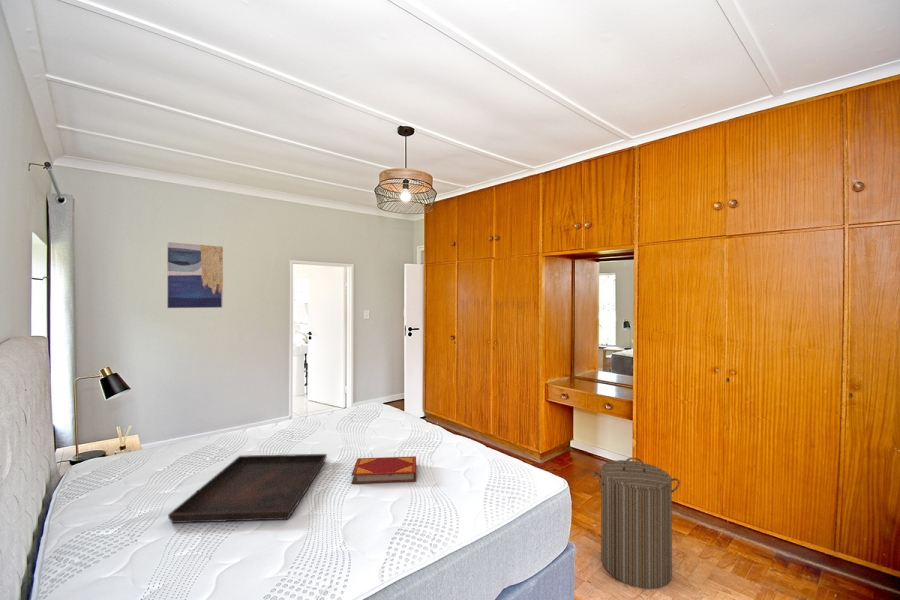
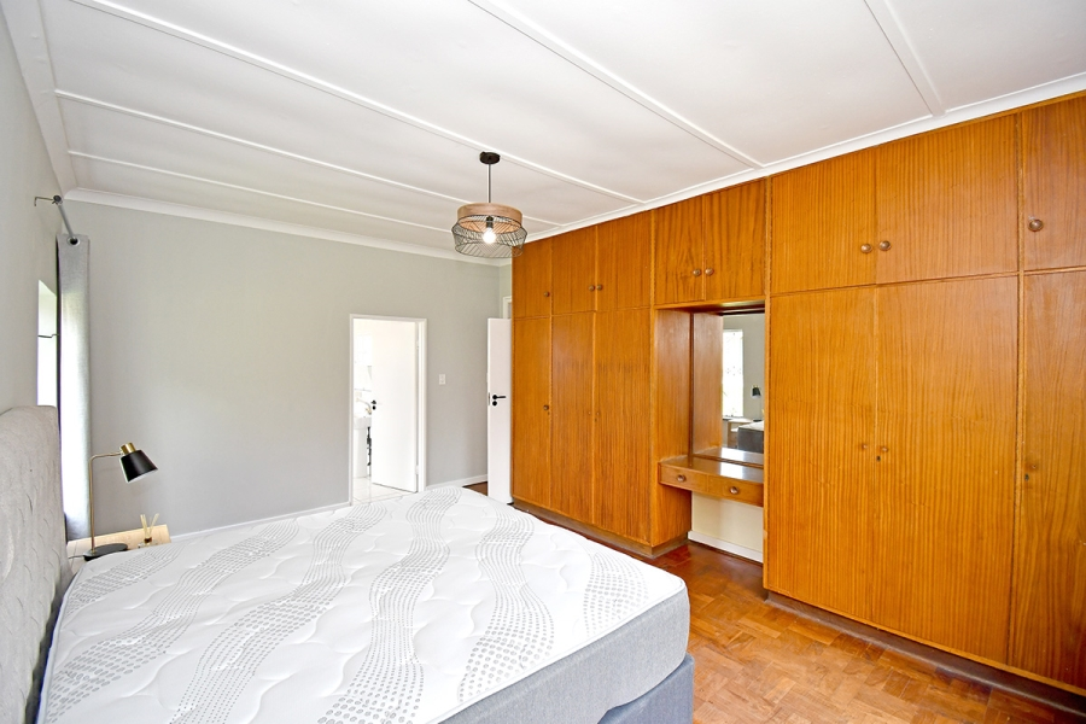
- wall art [167,241,224,309]
- hardback book [350,455,417,485]
- serving tray [167,453,328,524]
- laundry hamper [592,456,681,590]
